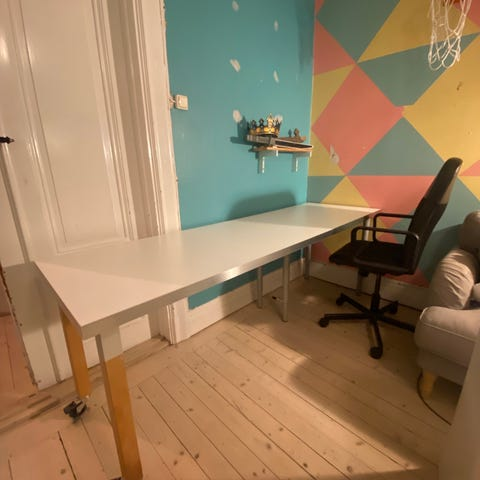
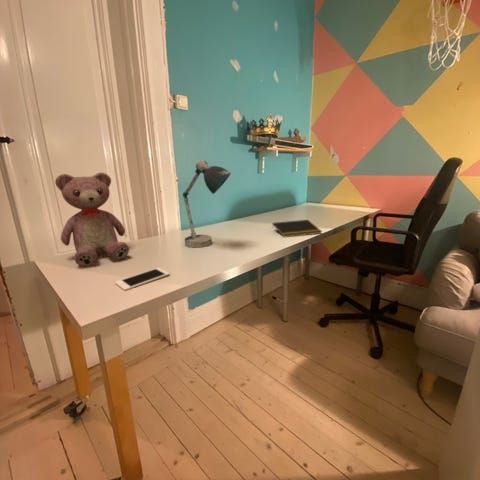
+ notepad [271,219,323,238]
+ cell phone [114,267,171,292]
+ teddy bear [54,172,130,268]
+ desk lamp [182,159,232,248]
